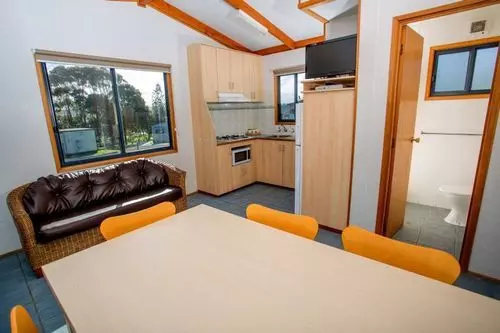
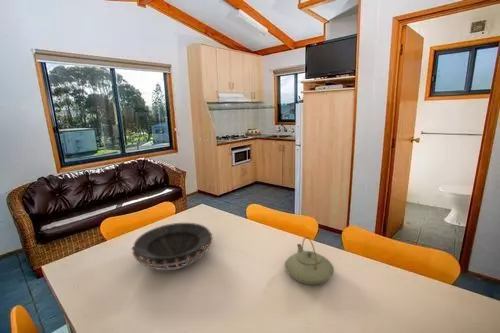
+ decorative bowl [131,222,214,271]
+ teapot [284,236,335,286]
